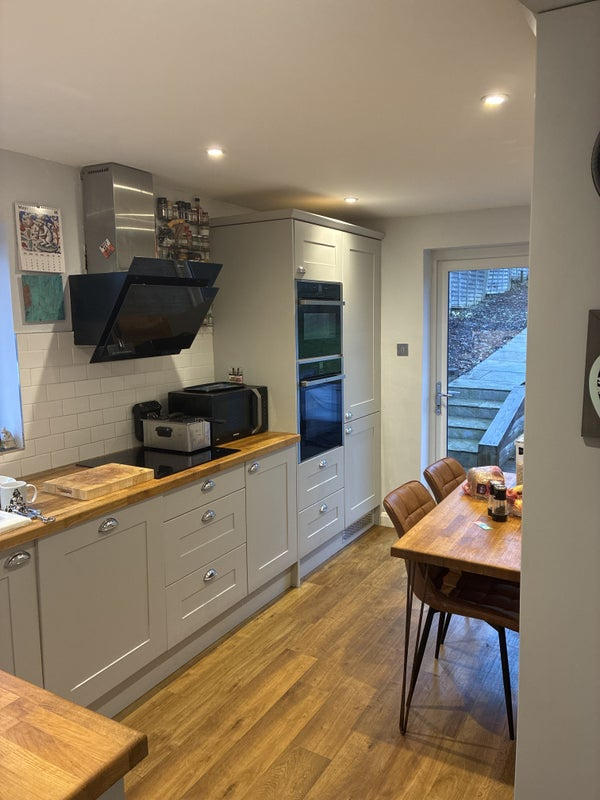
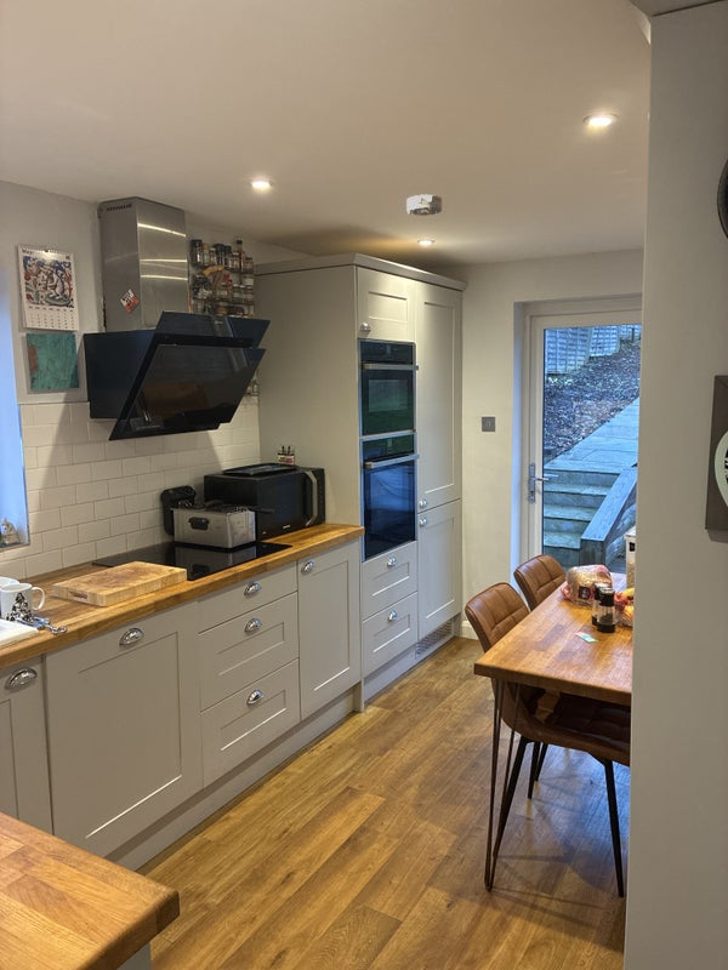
+ smoke detector [405,193,443,217]
